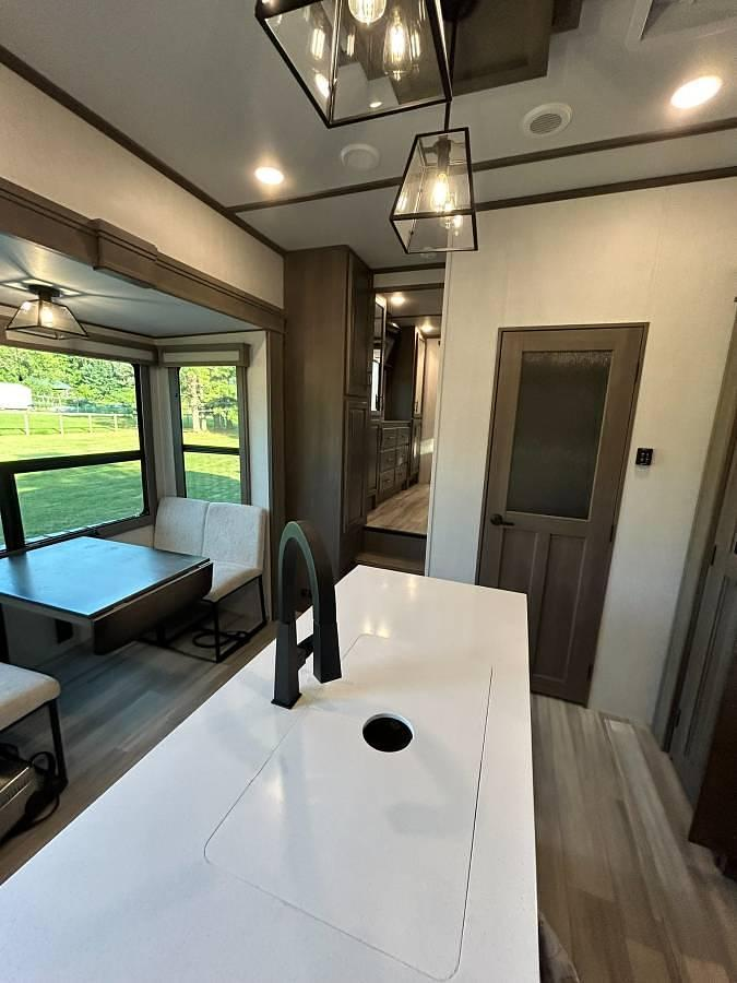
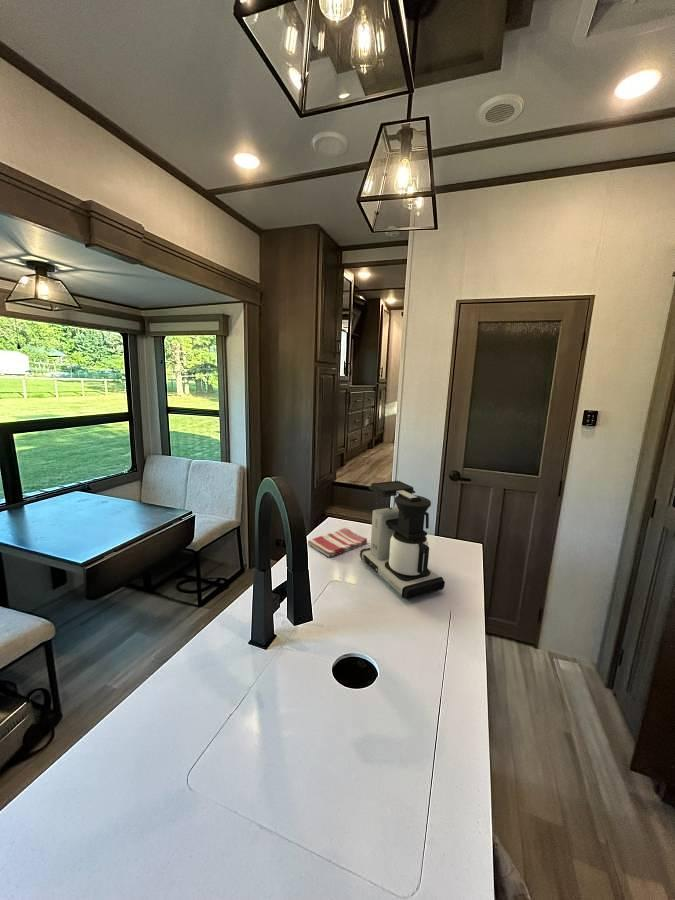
+ coffee maker [359,480,446,600]
+ dish towel [307,527,368,558]
